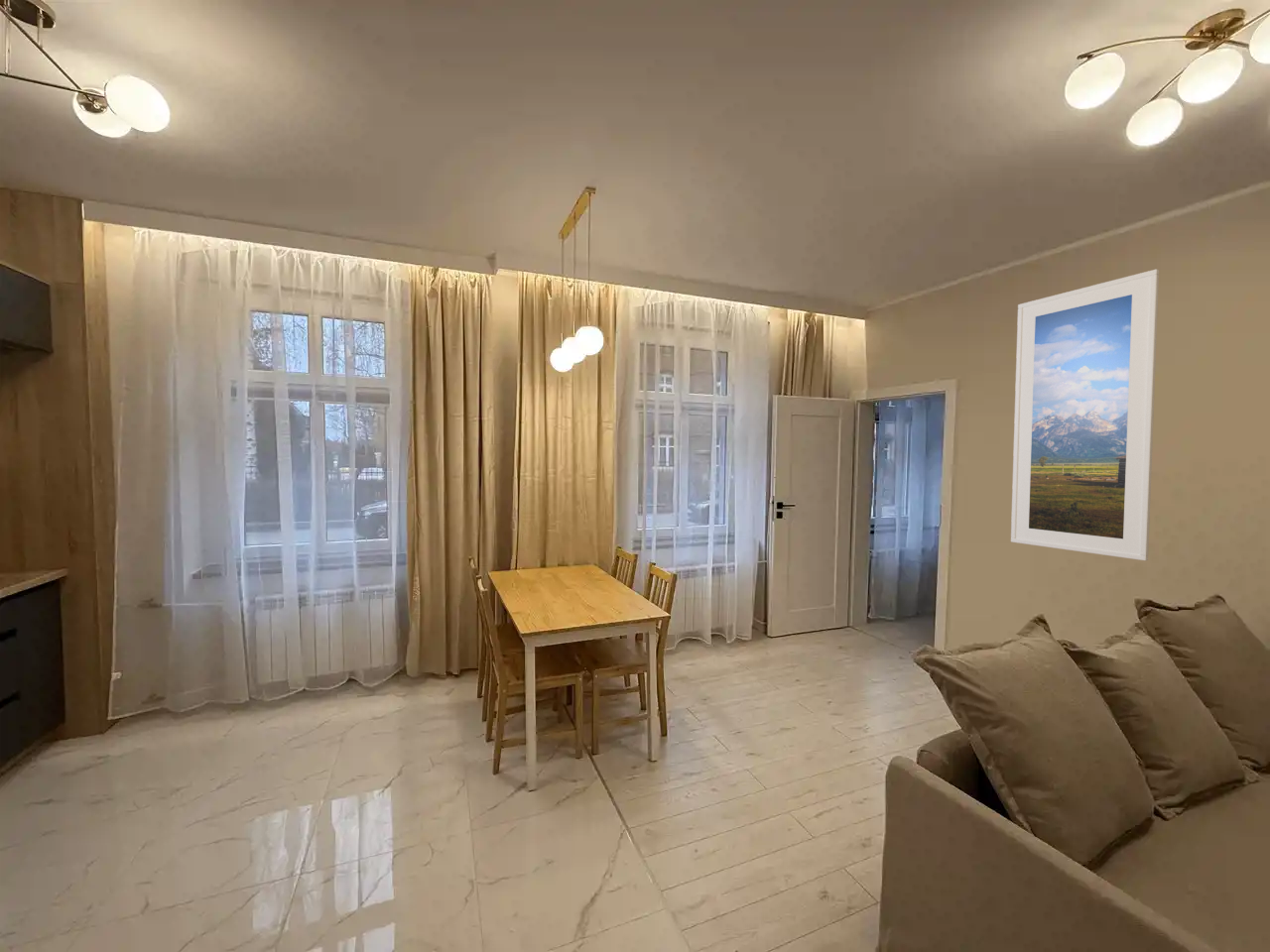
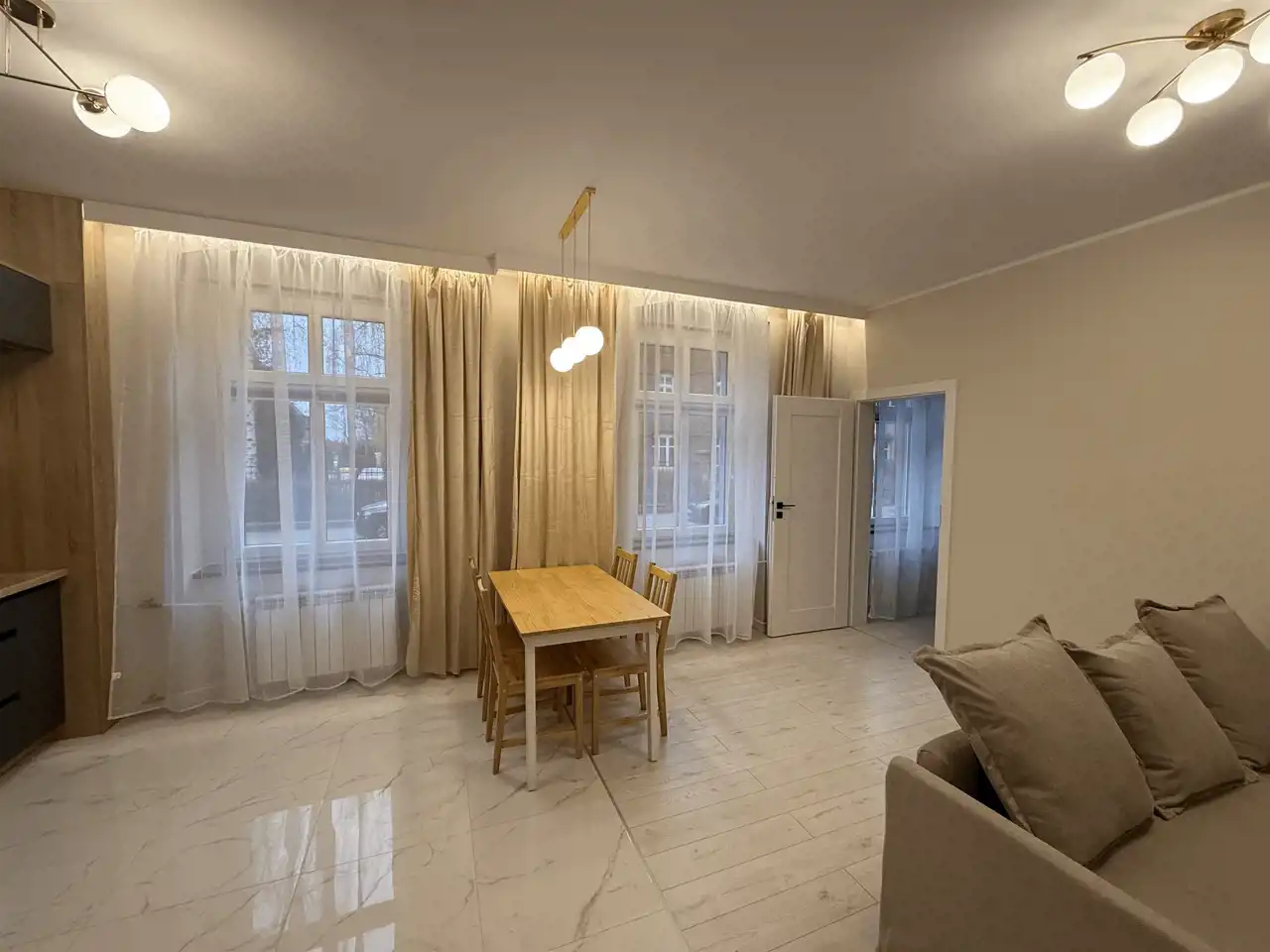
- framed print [1010,269,1160,561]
